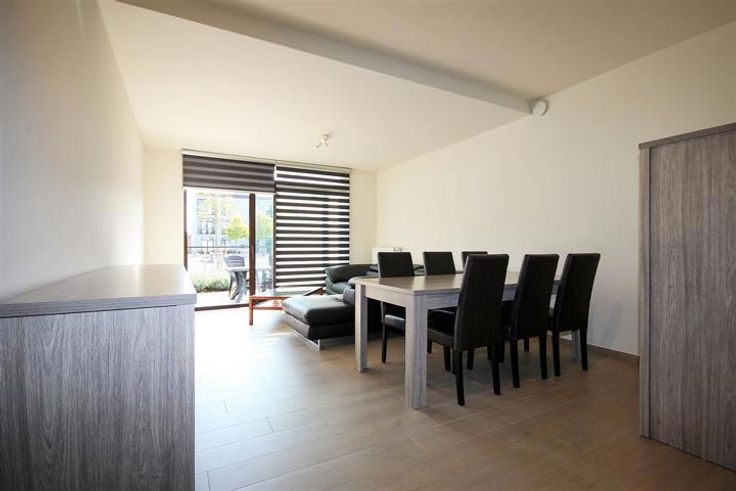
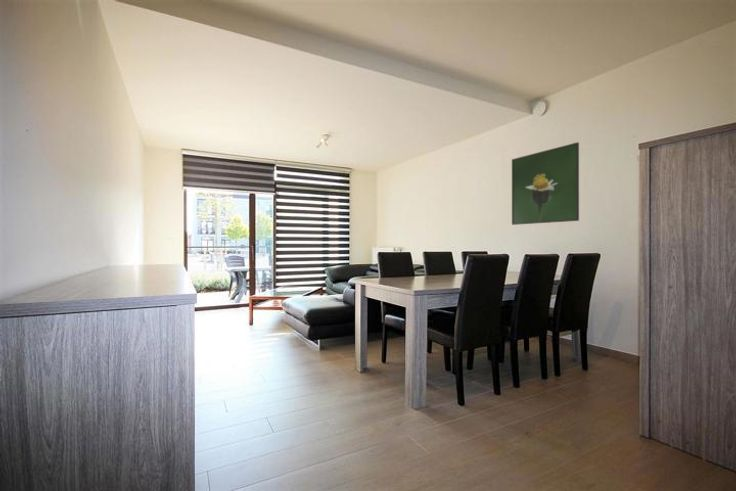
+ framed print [511,141,580,226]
